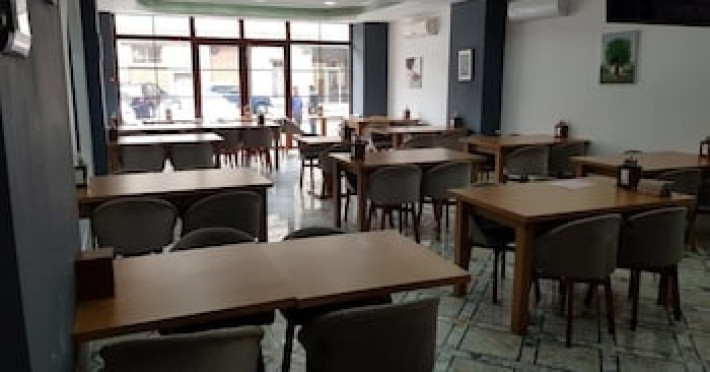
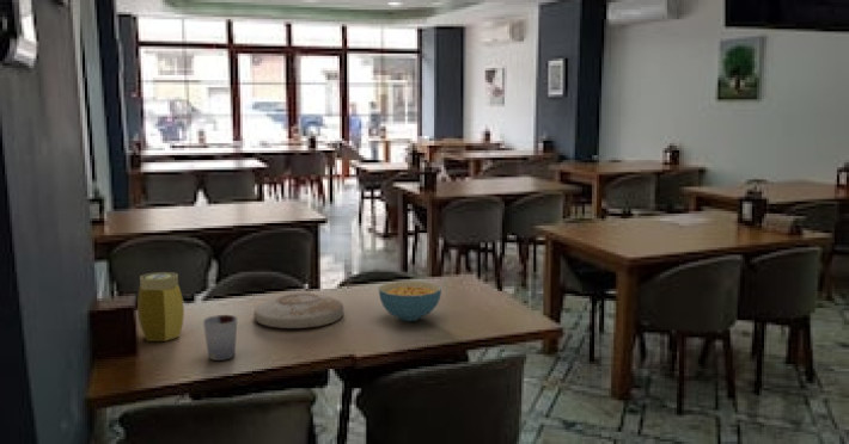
+ plate [252,292,344,329]
+ cereal bowl [377,280,442,322]
+ cup [202,314,239,362]
+ jar [136,271,185,343]
